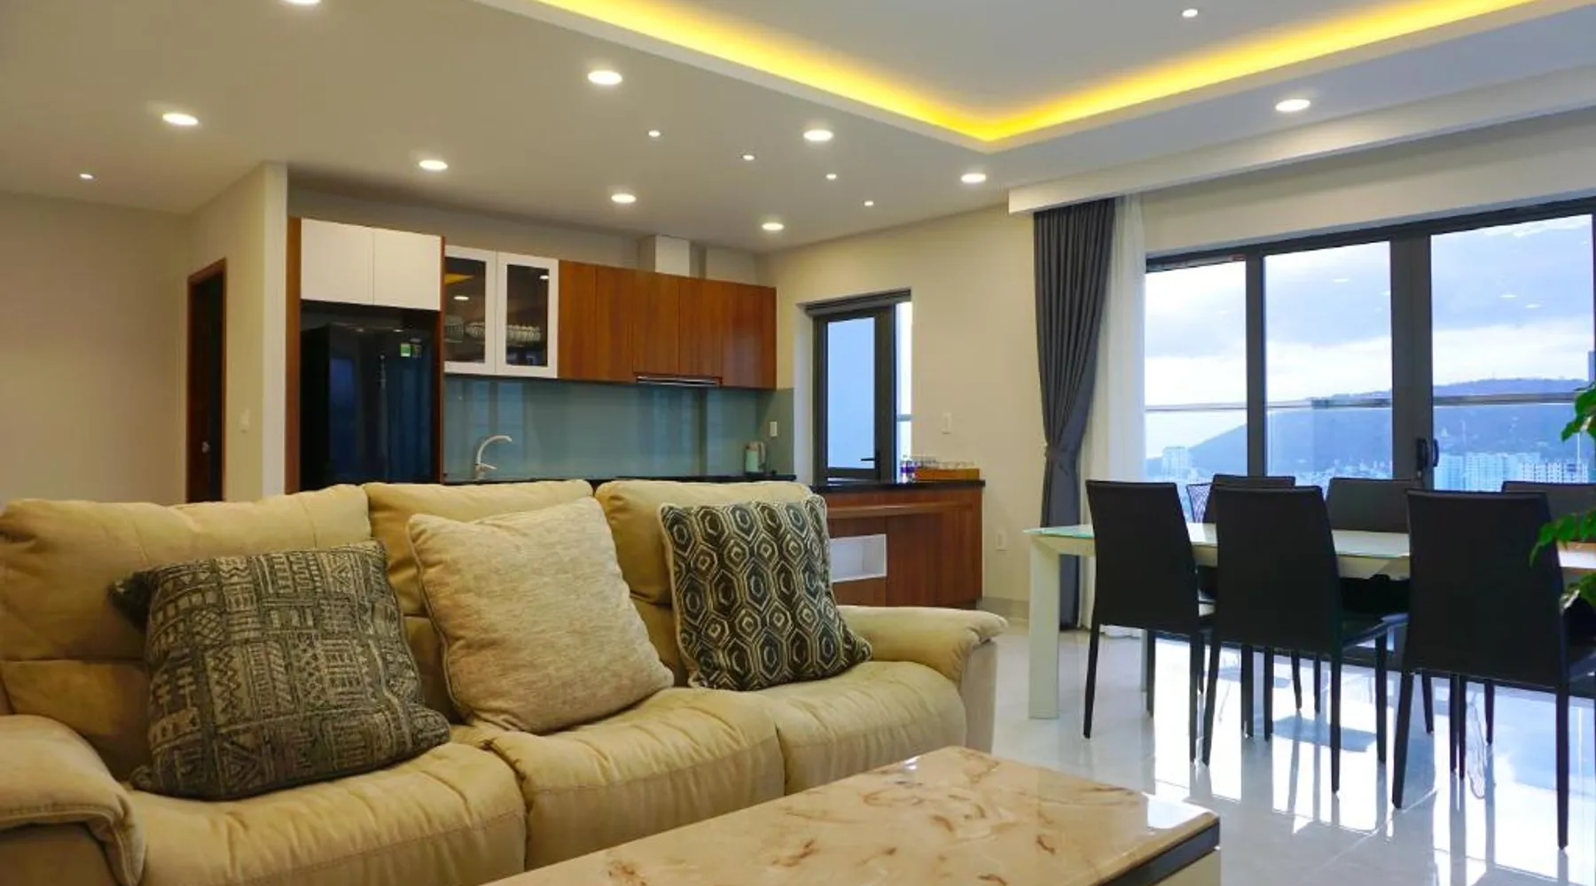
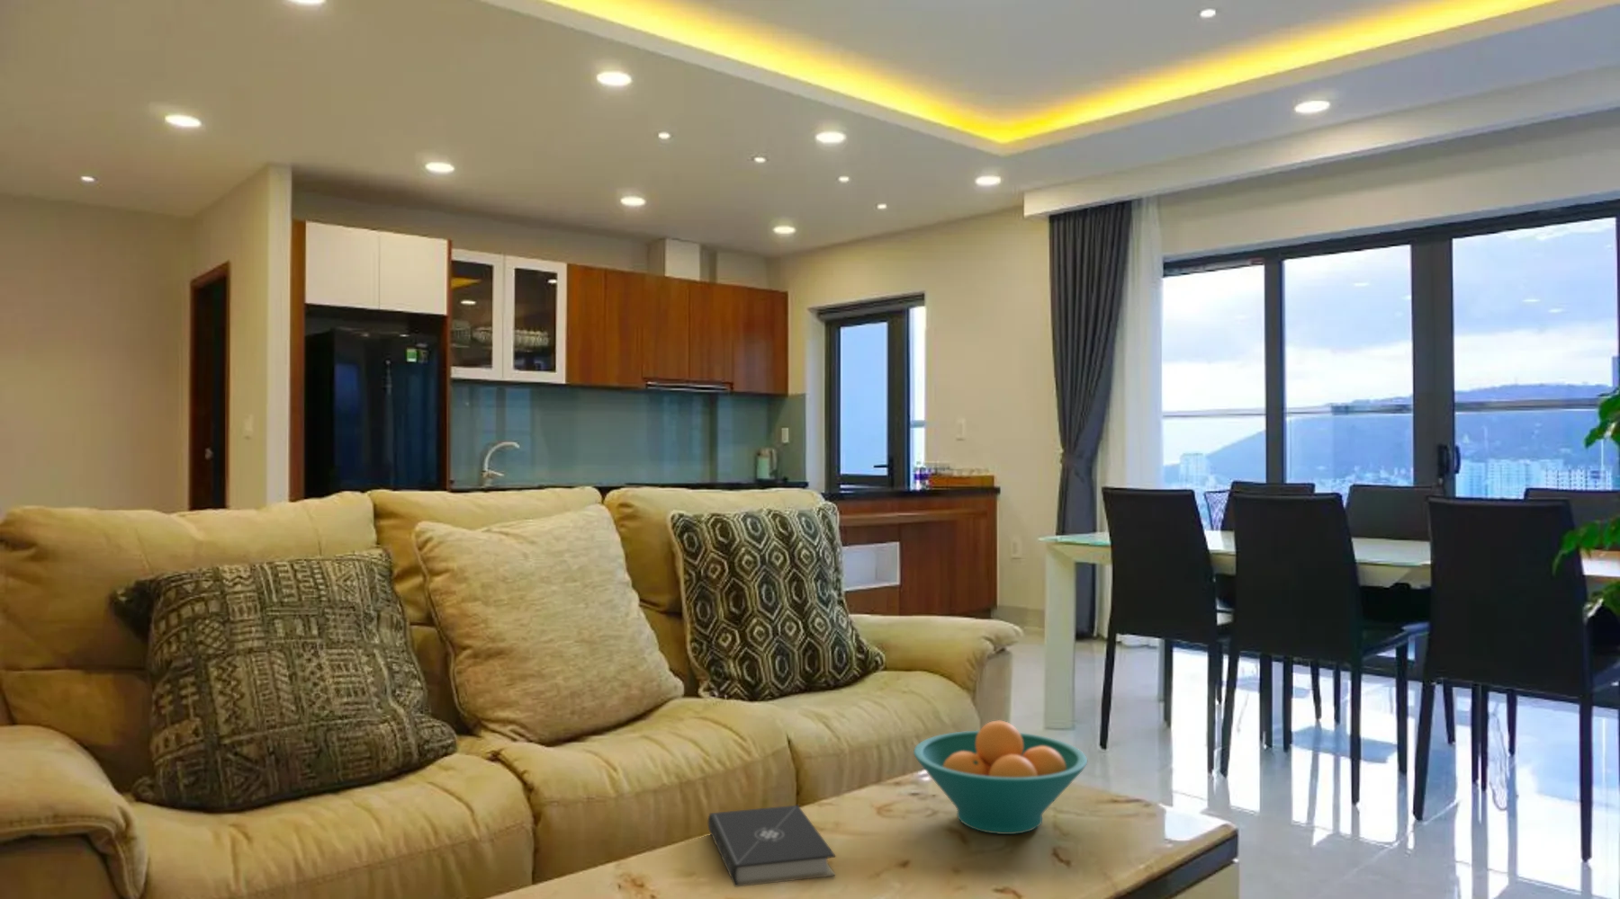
+ fruit bowl [913,720,1088,835]
+ book [707,805,837,888]
